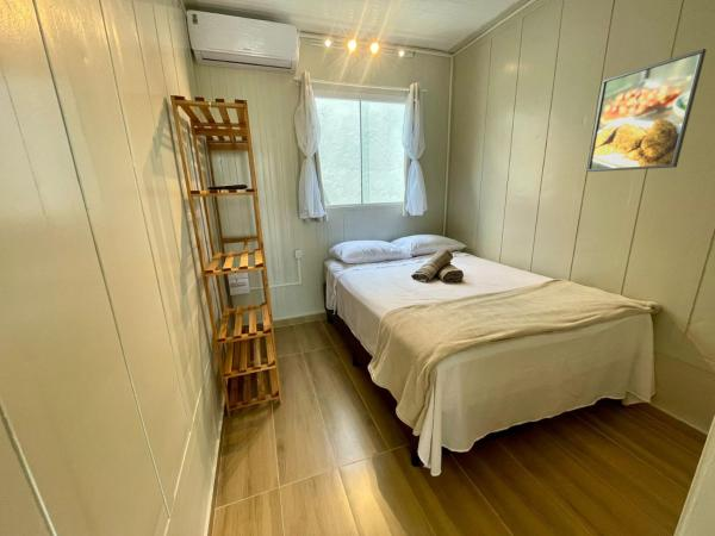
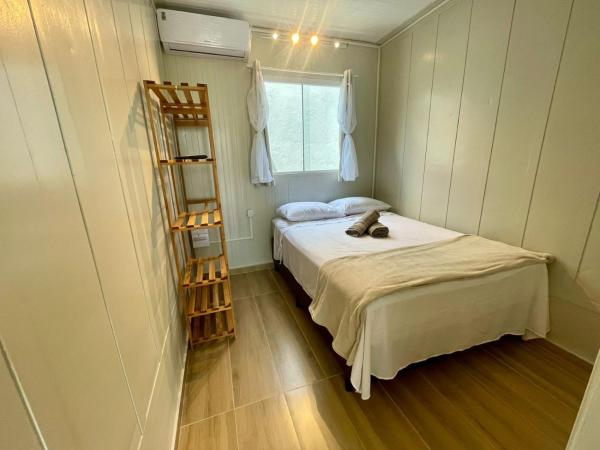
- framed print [586,48,708,173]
